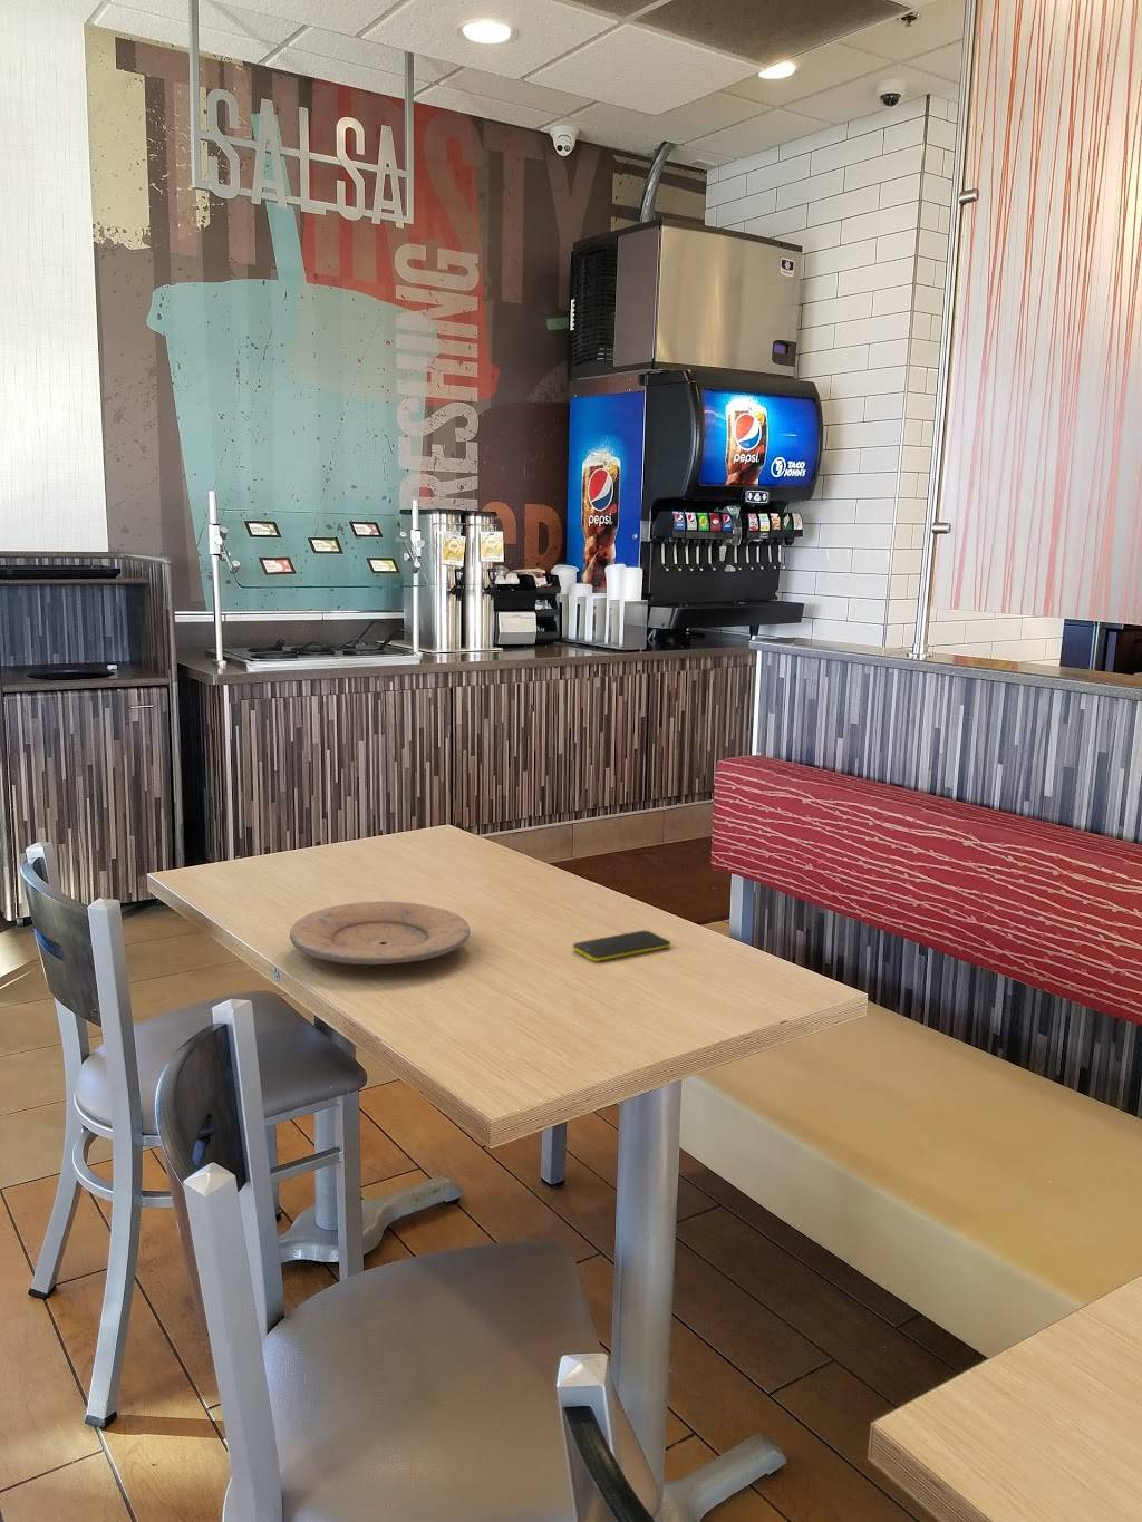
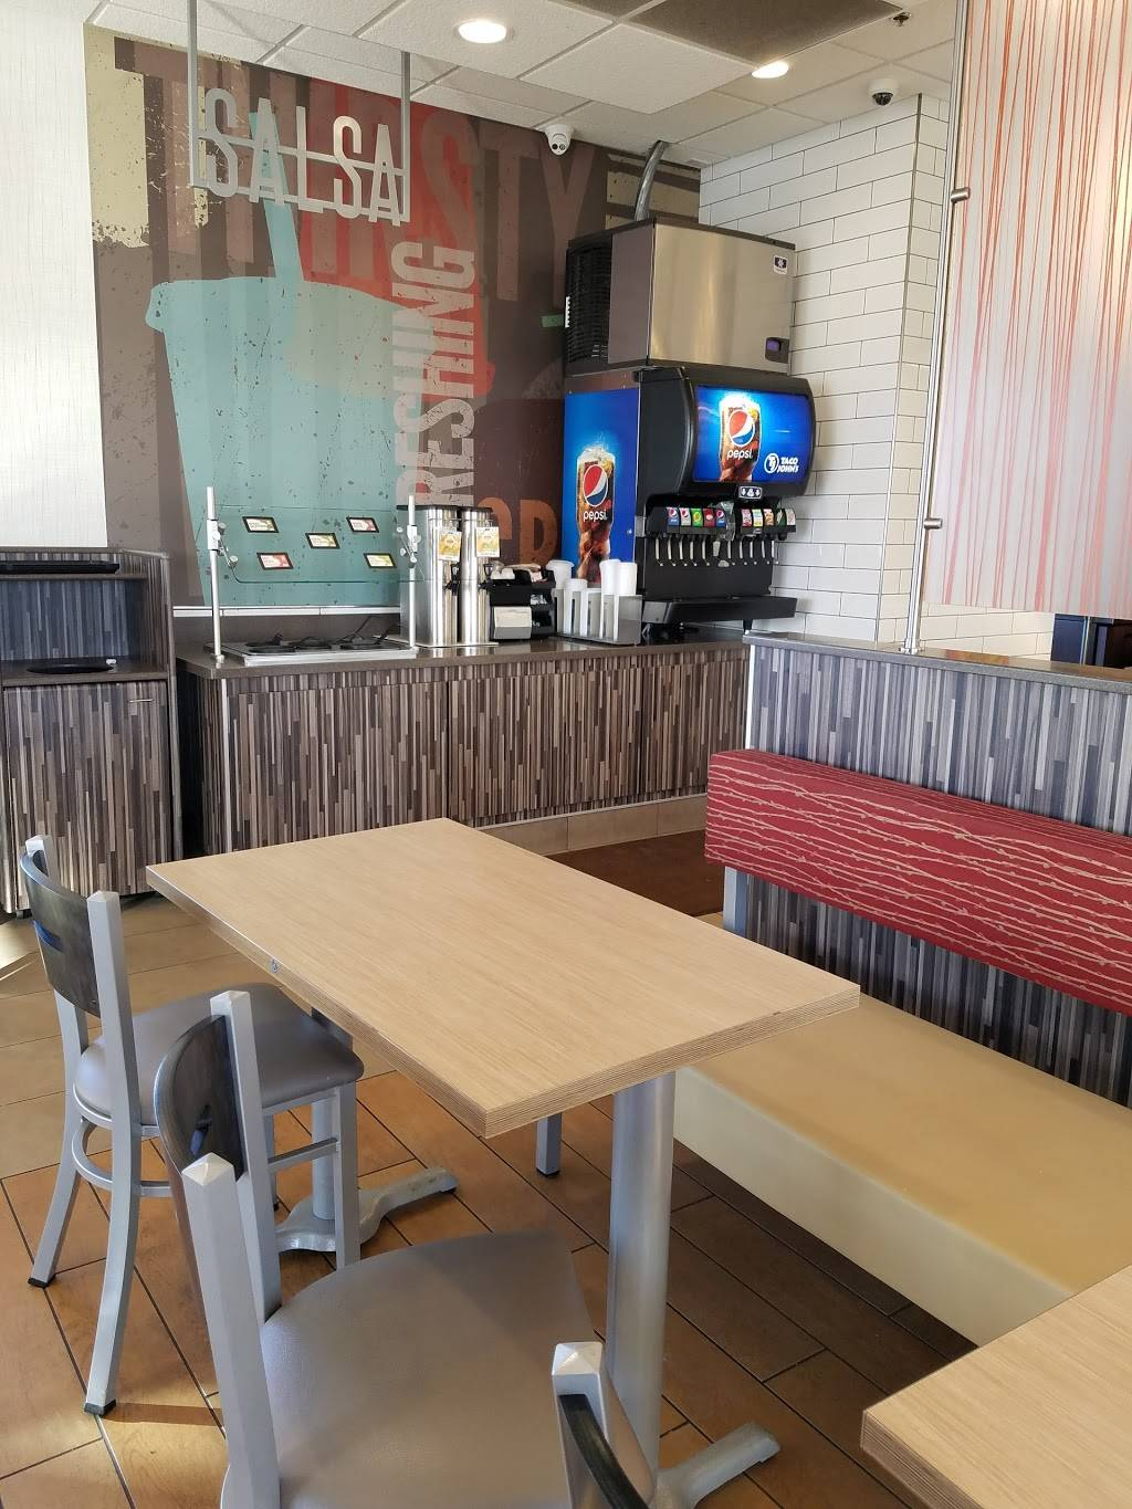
- smartphone [572,928,672,962]
- plate [289,901,470,965]
